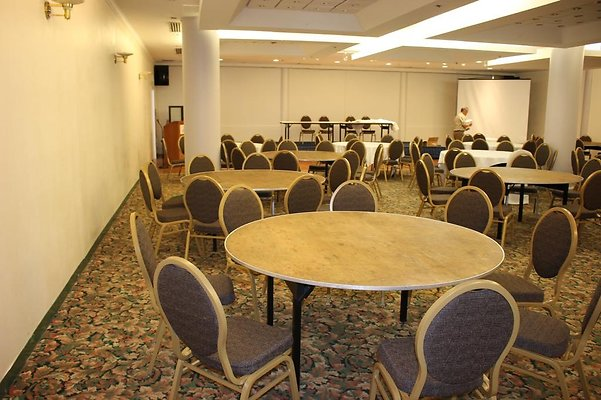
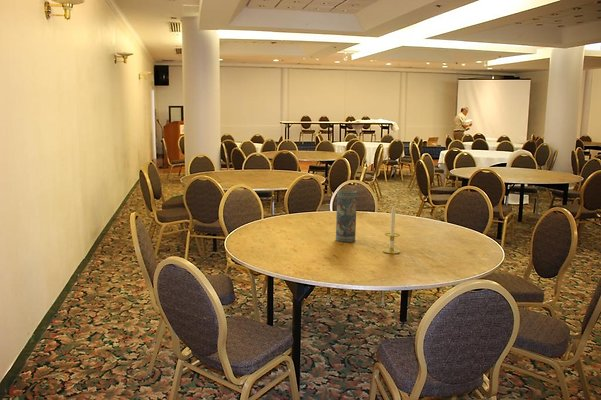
+ candle [382,205,401,255]
+ vase [335,189,358,243]
